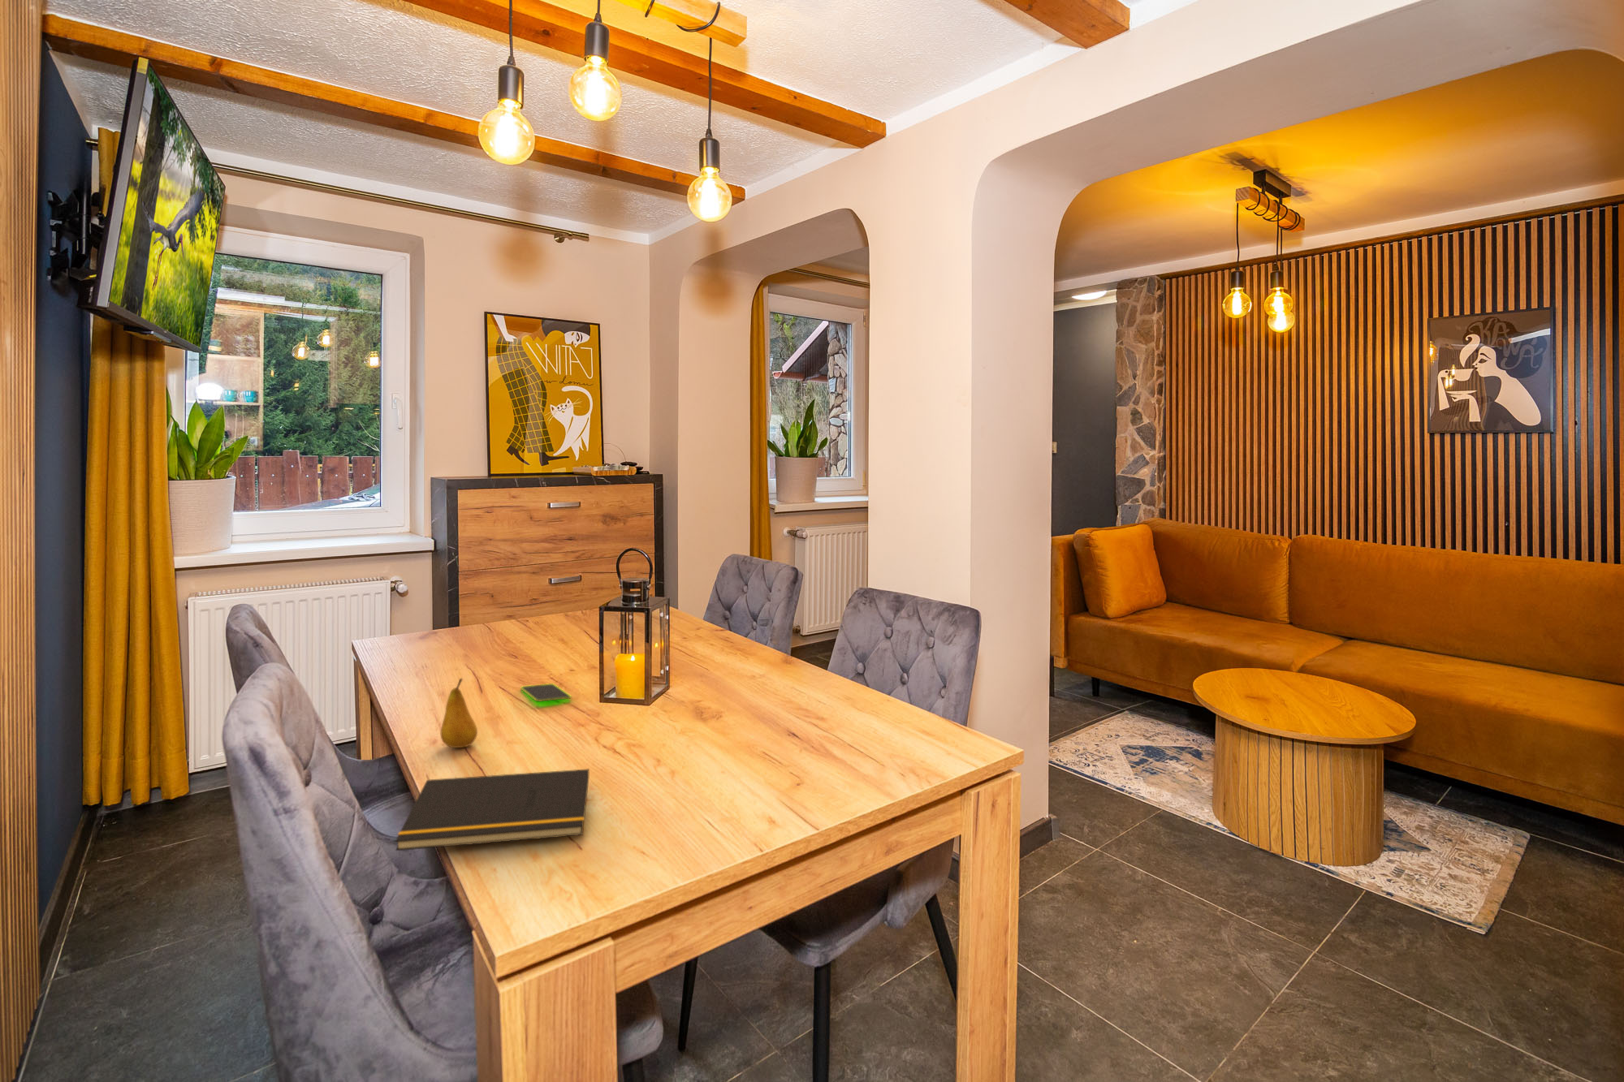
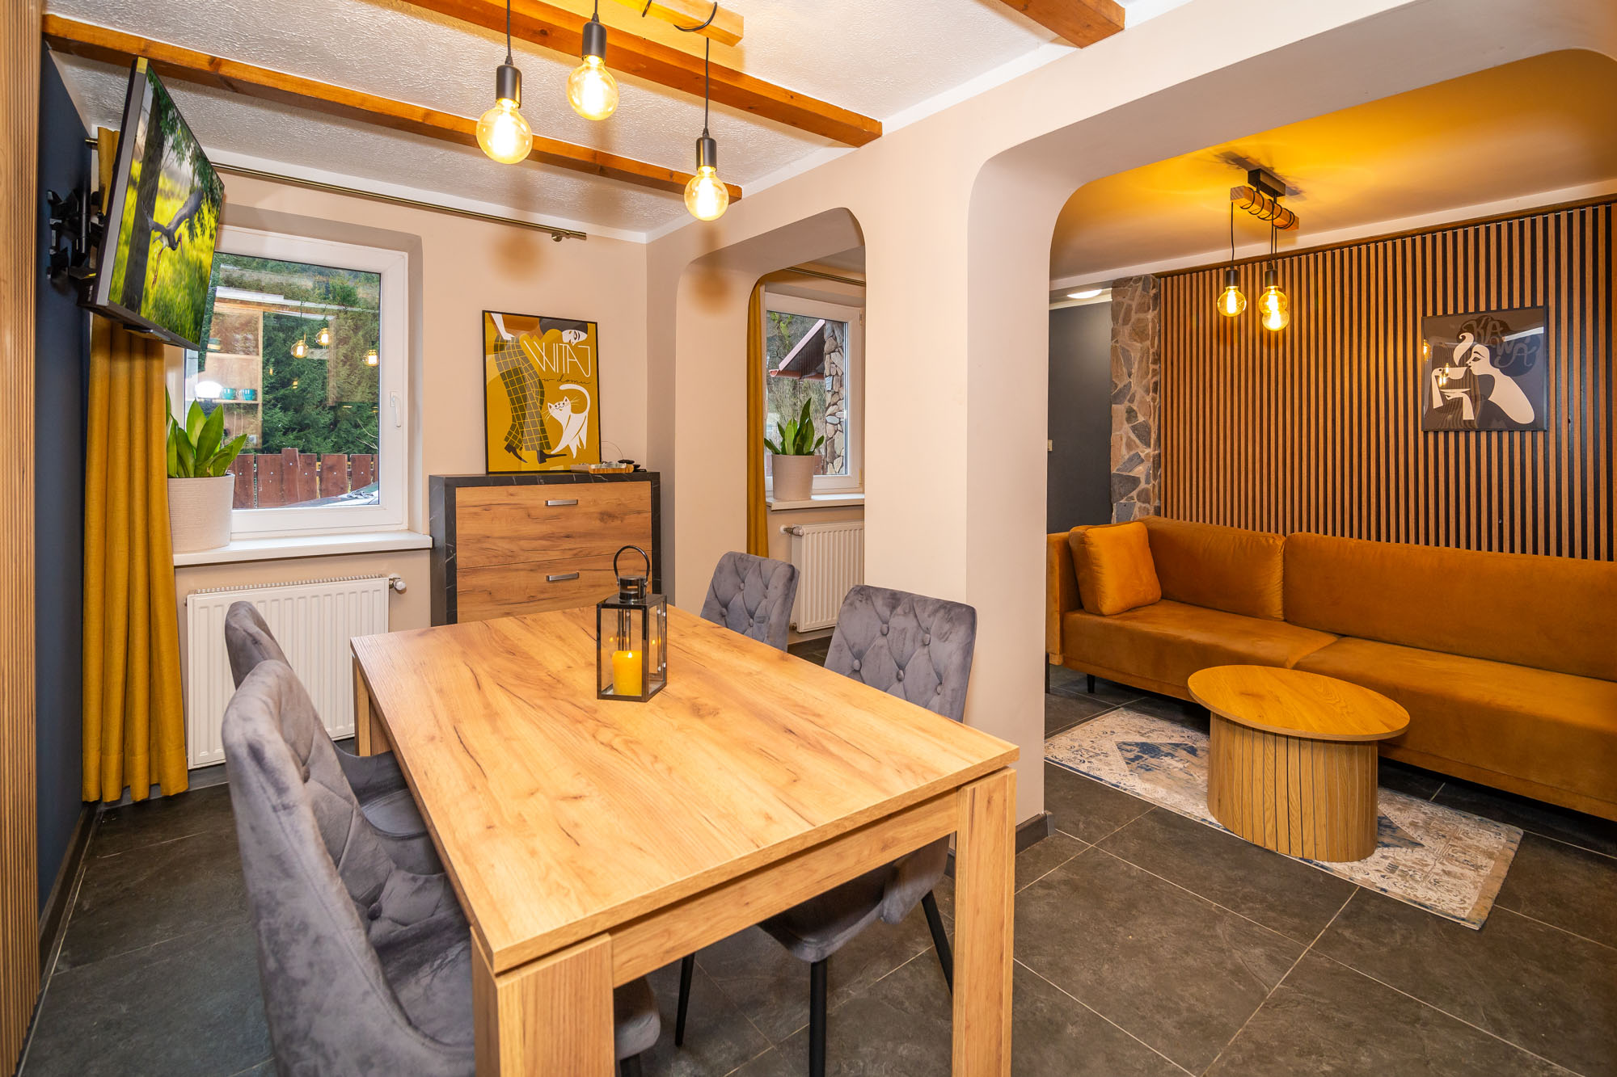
- notepad [395,768,590,851]
- fruit [440,677,478,749]
- smartphone [519,682,572,702]
